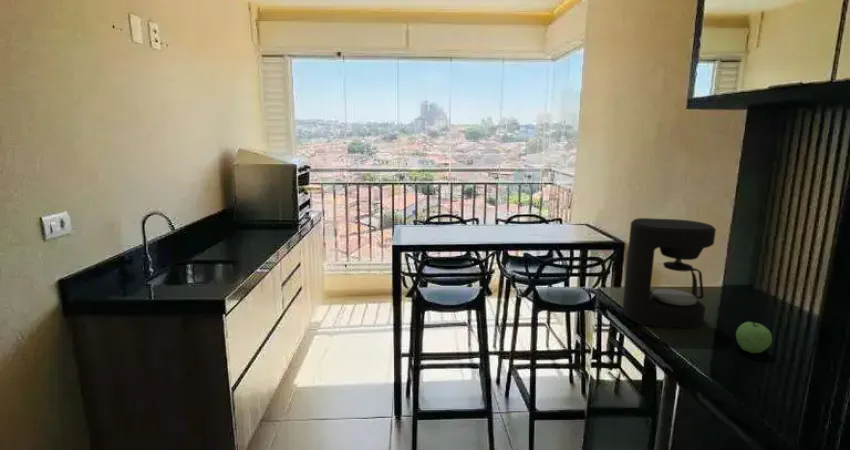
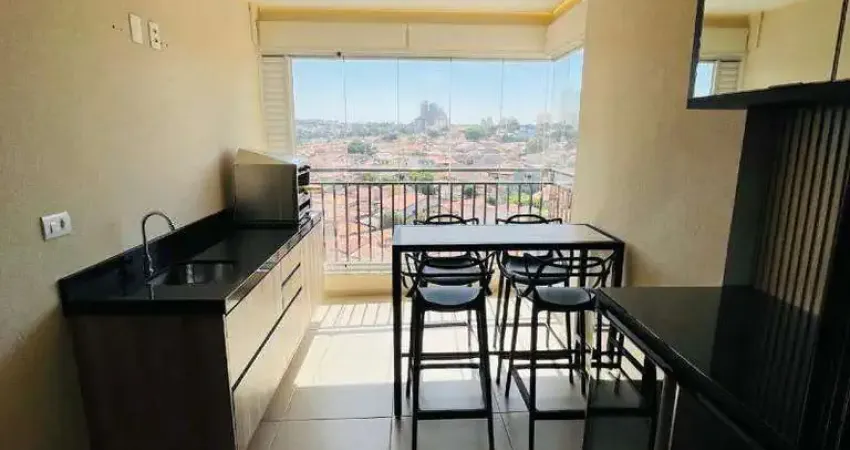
- apple [735,320,773,354]
- coffee maker [622,217,717,329]
